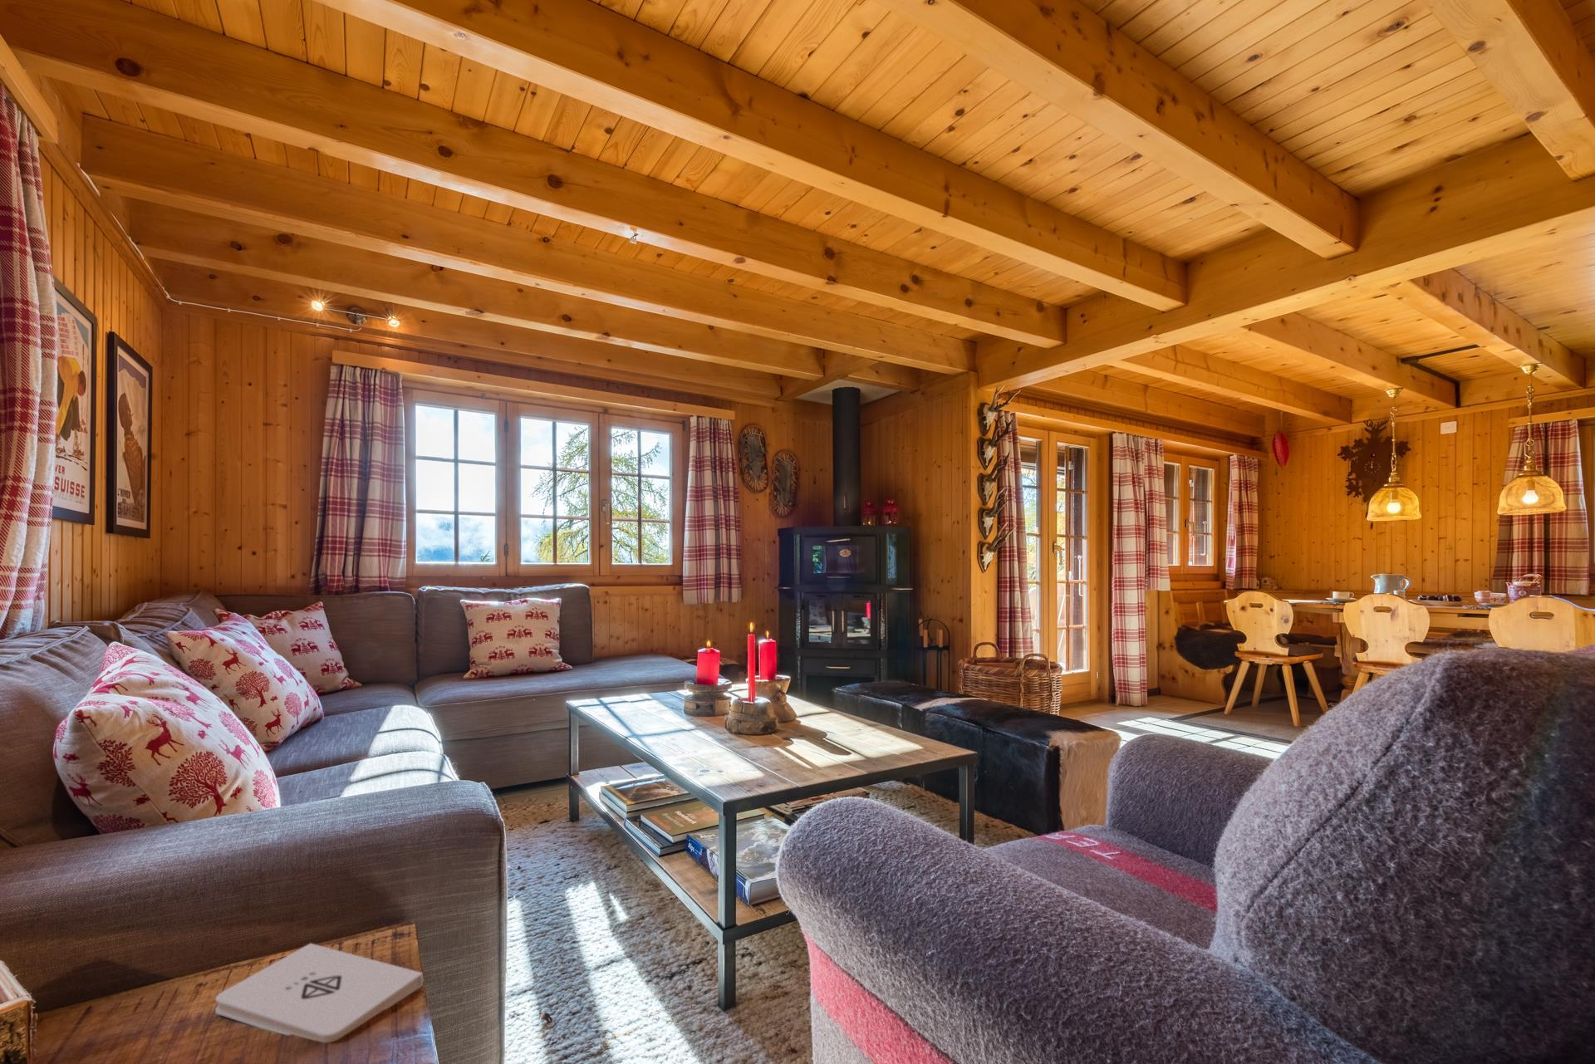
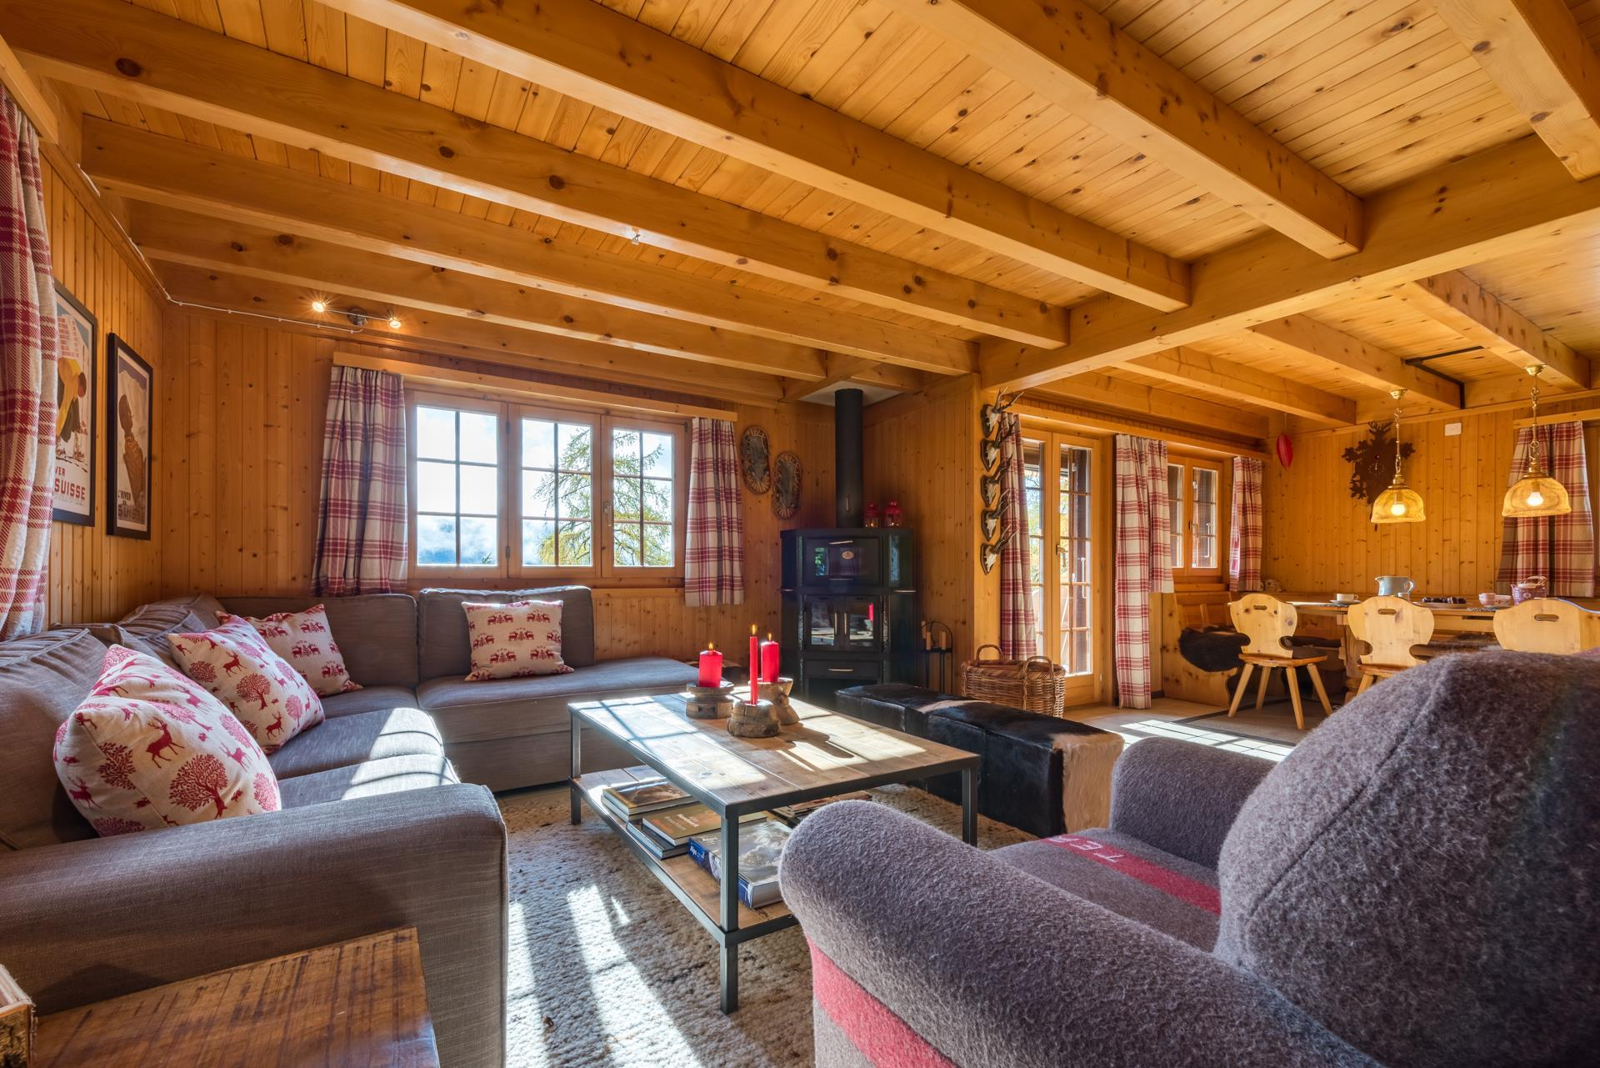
- notepad [215,943,424,1044]
